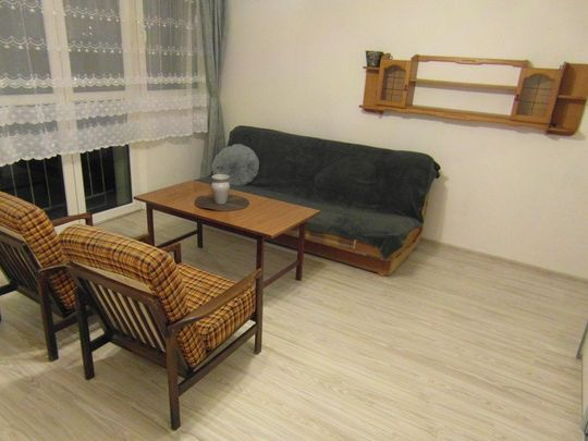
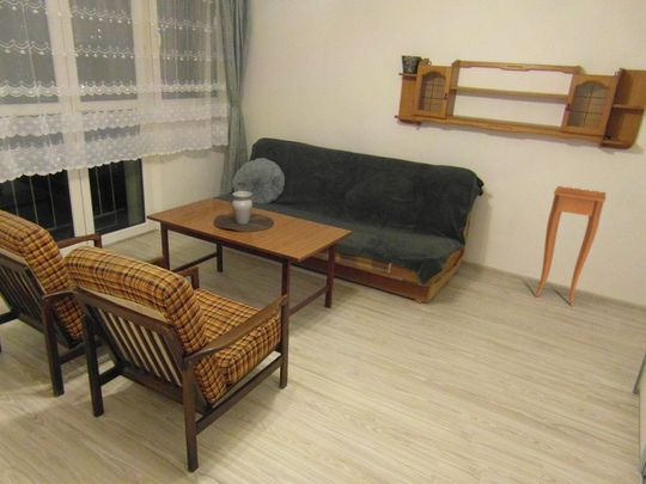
+ side table [534,185,607,307]
